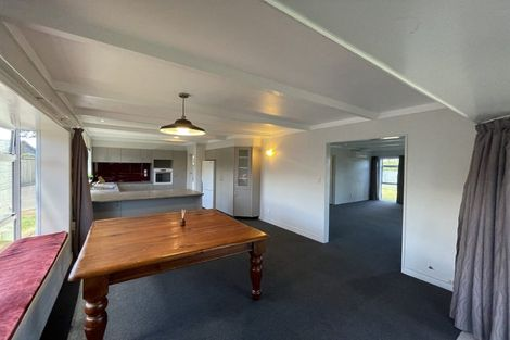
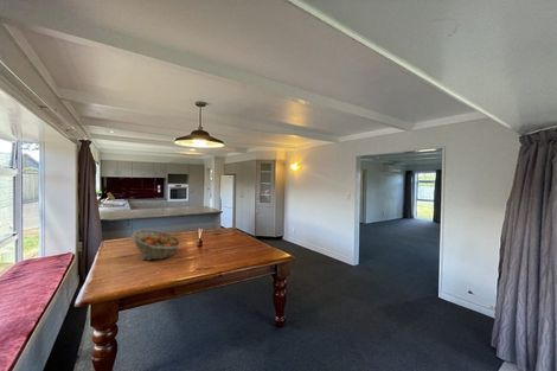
+ fruit basket [130,229,181,262]
